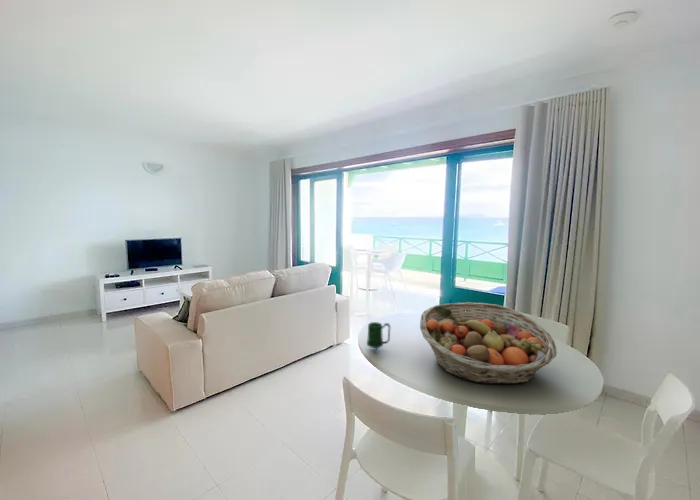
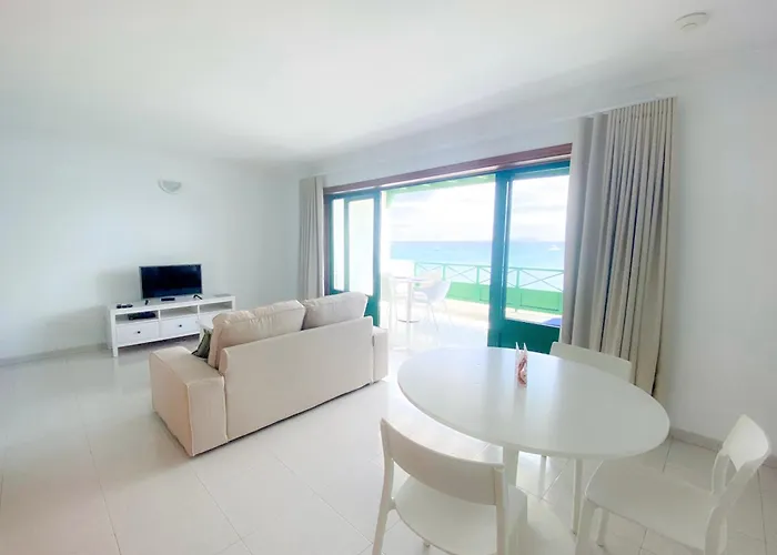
- fruit basket [419,301,558,385]
- mug [366,321,391,351]
